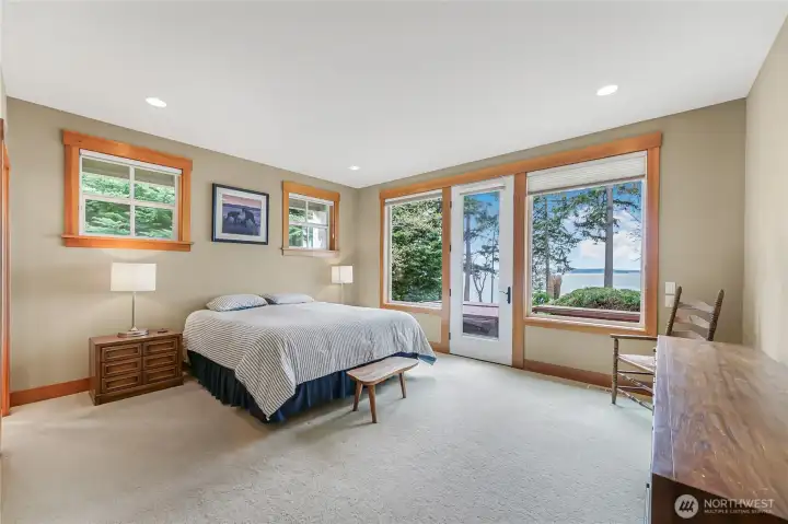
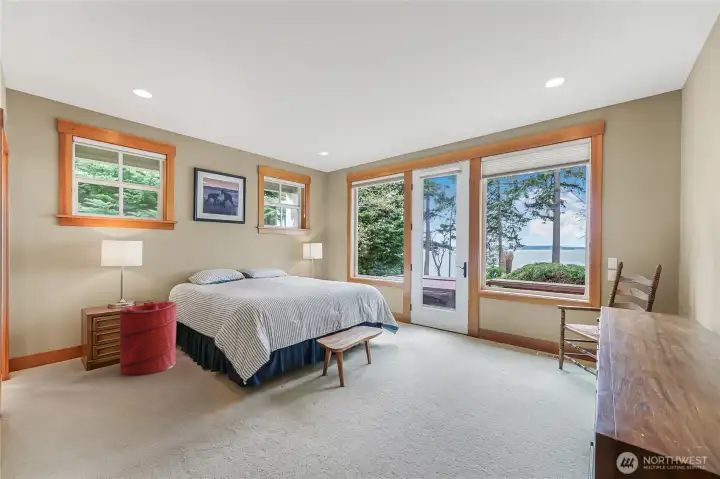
+ laundry hamper [119,300,178,377]
